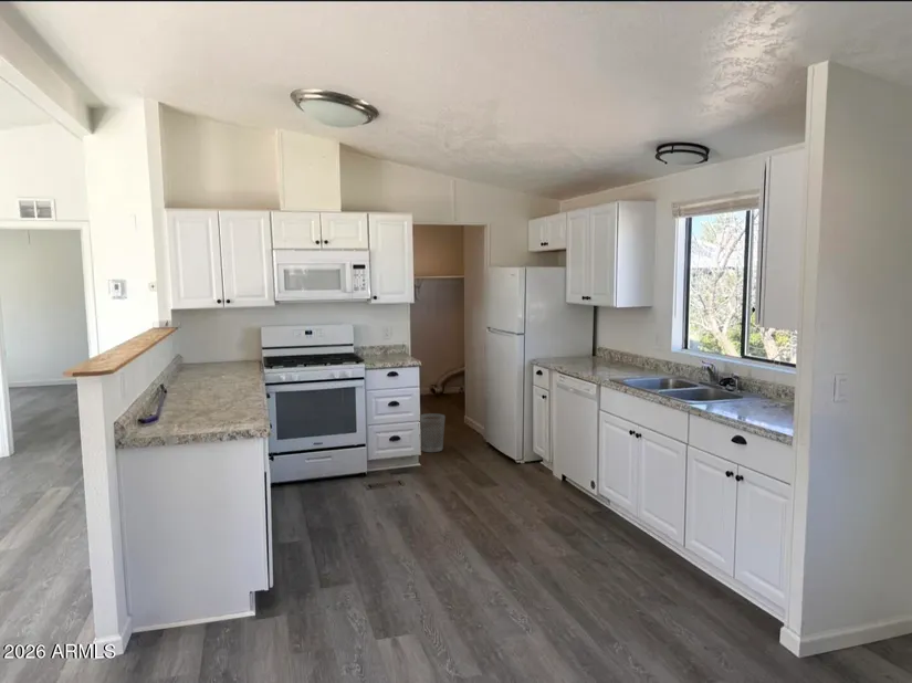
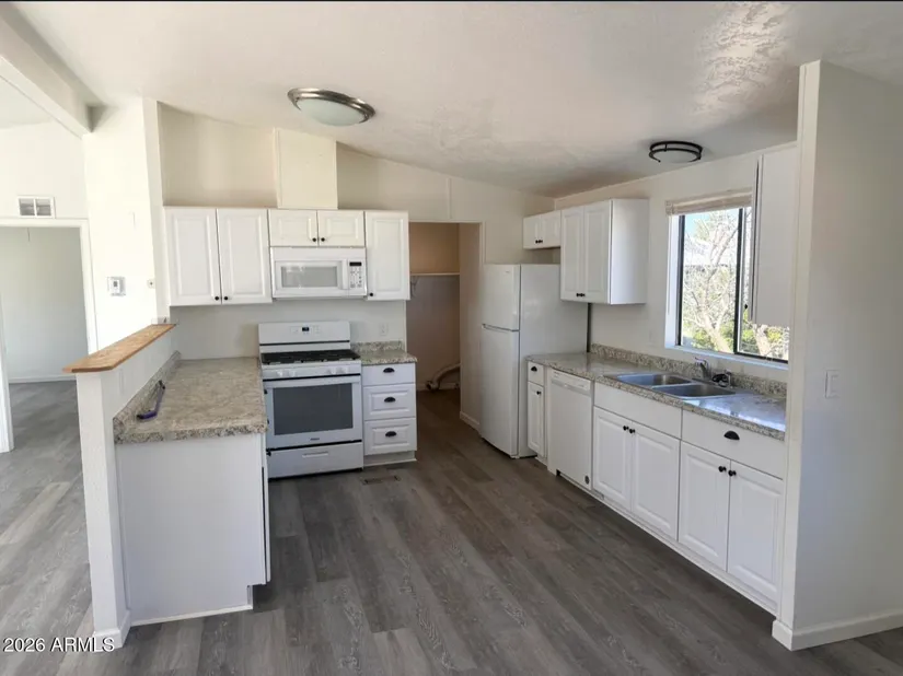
- wastebasket [419,412,447,453]
